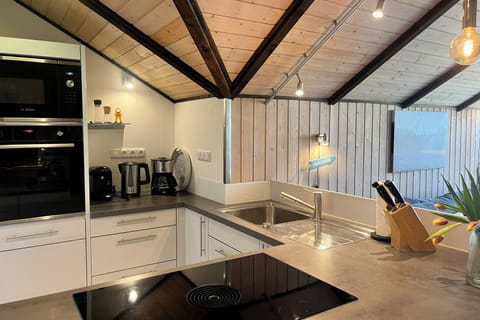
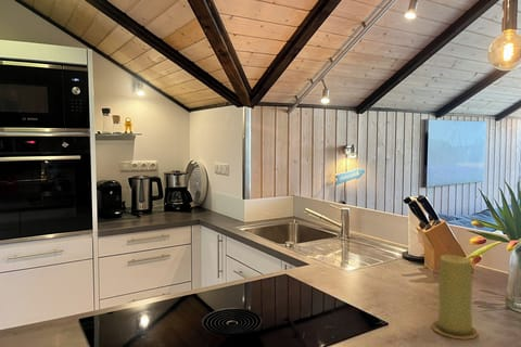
+ candle [430,254,480,340]
